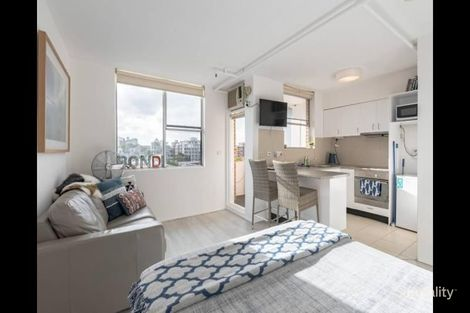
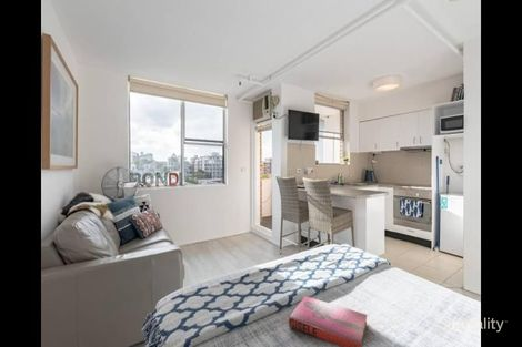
+ hardback book [288,295,368,347]
